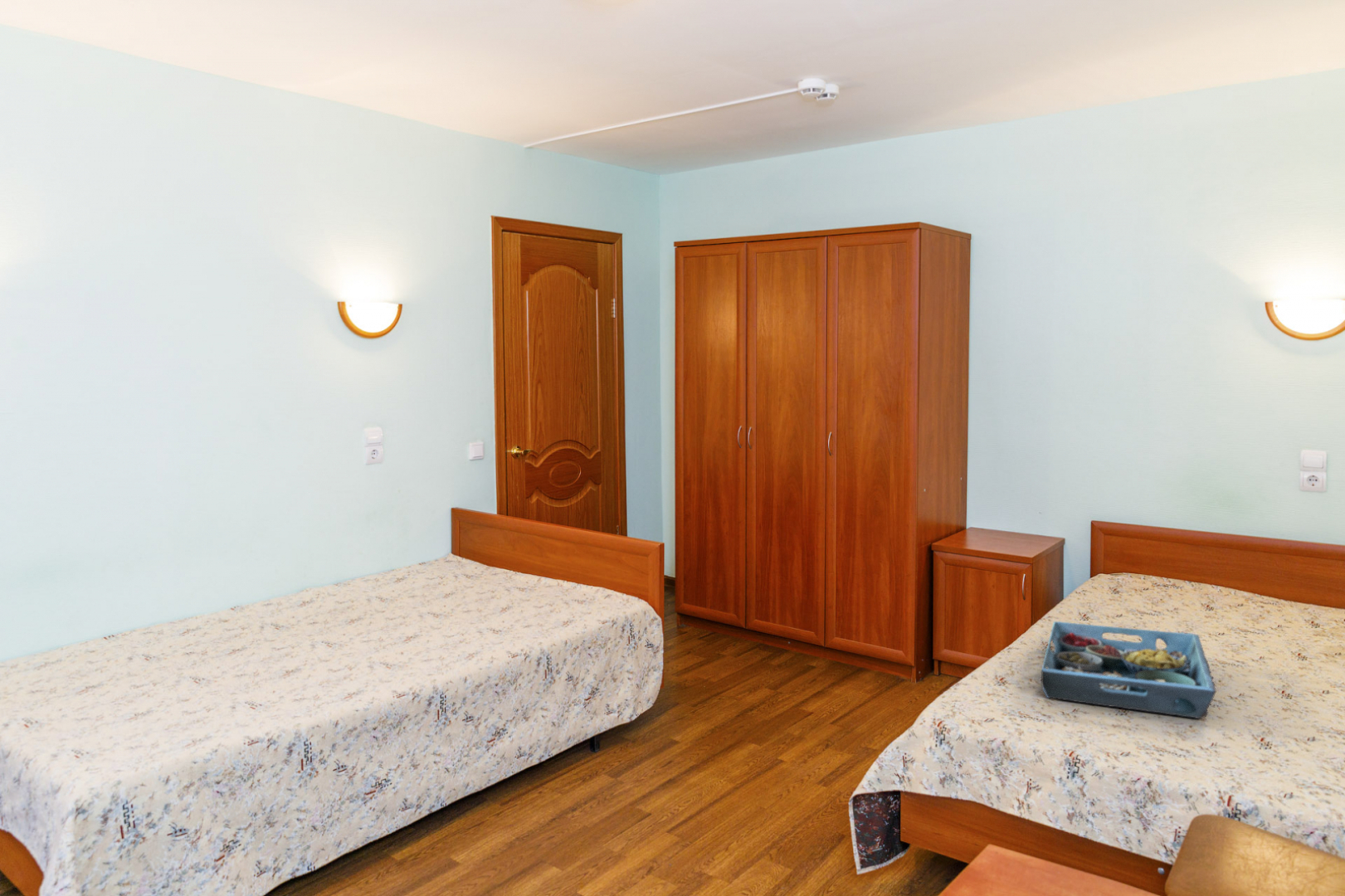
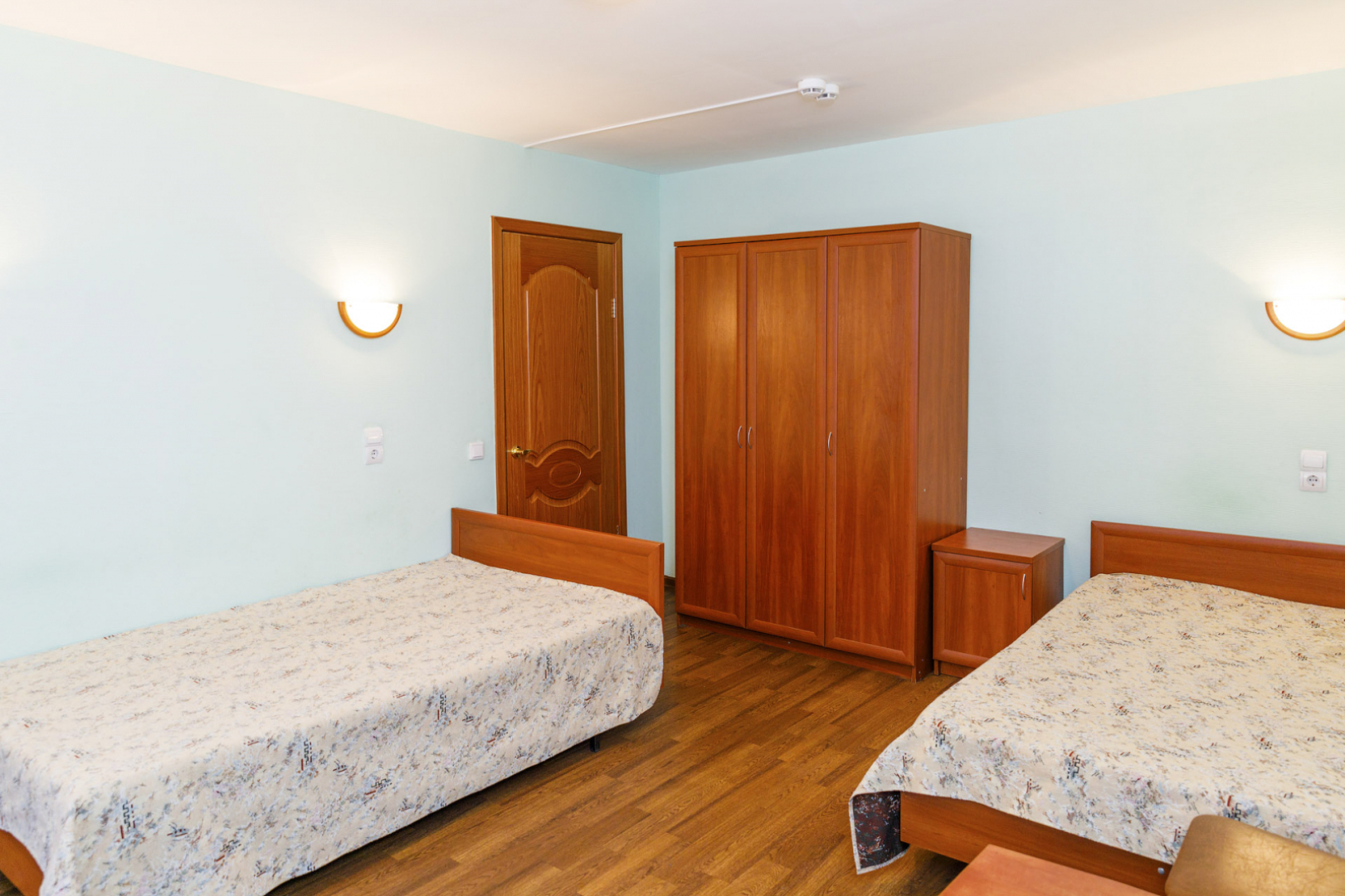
- serving tray [1040,621,1216,719]
